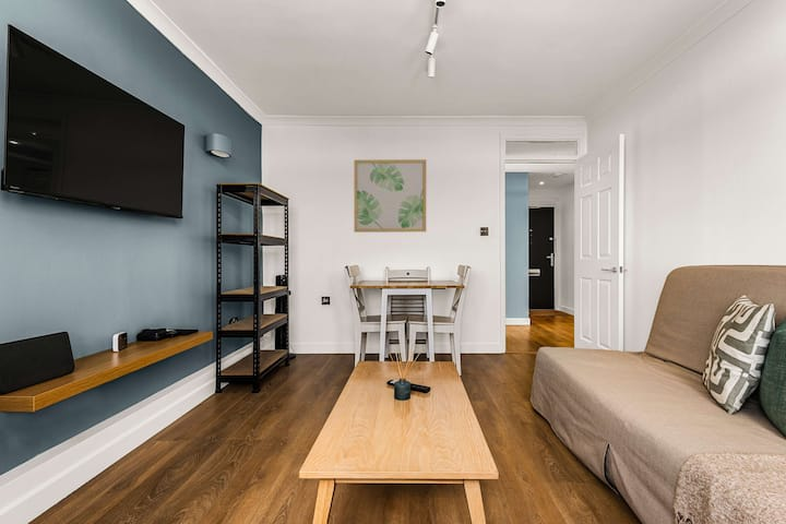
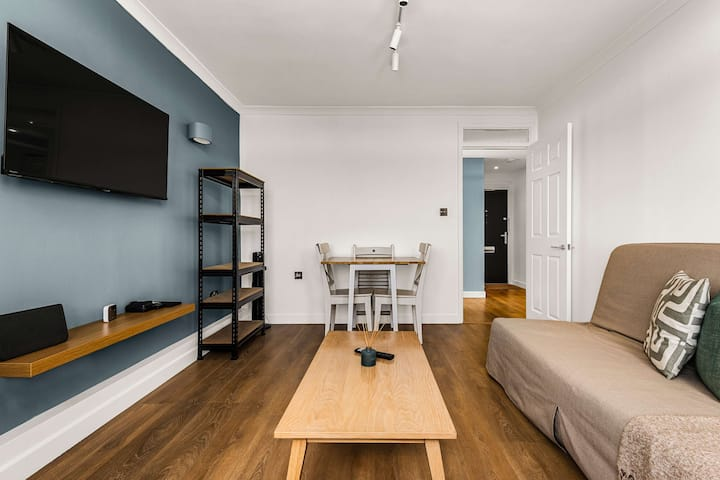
- wall art [353,158,427,234]
